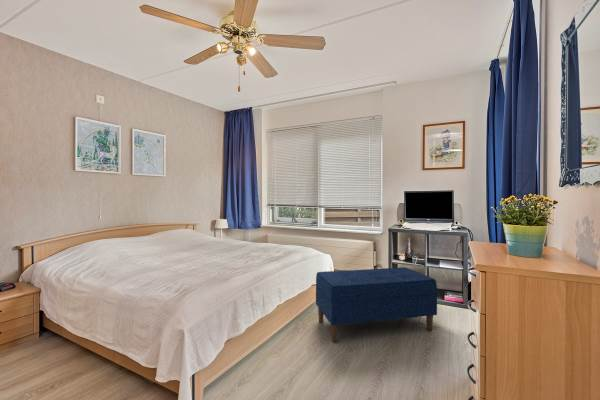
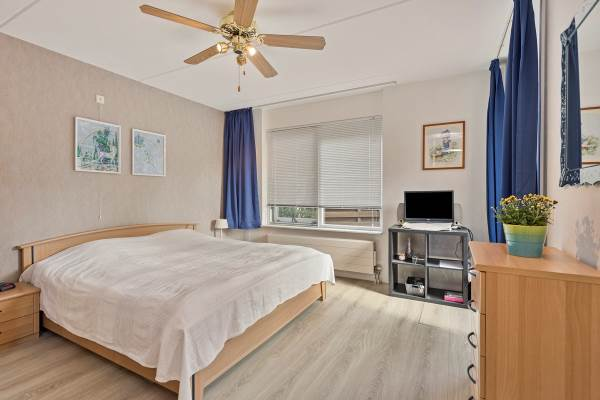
- bench [315,266,438,343]
